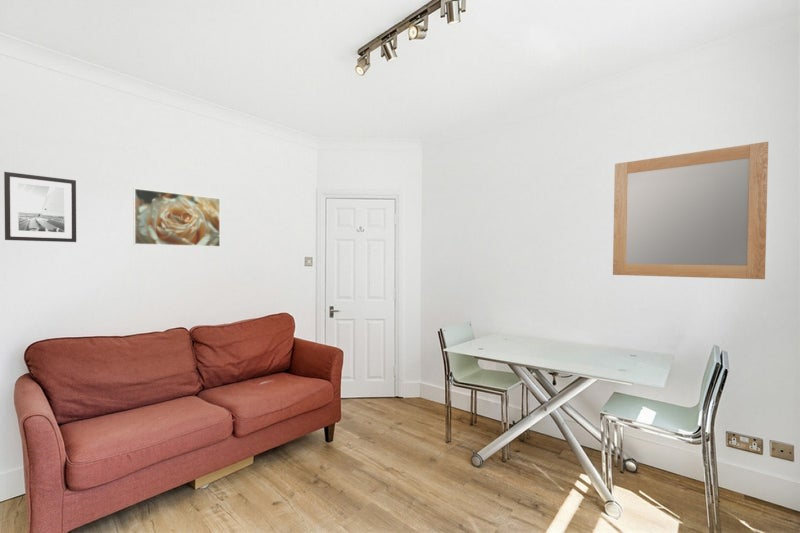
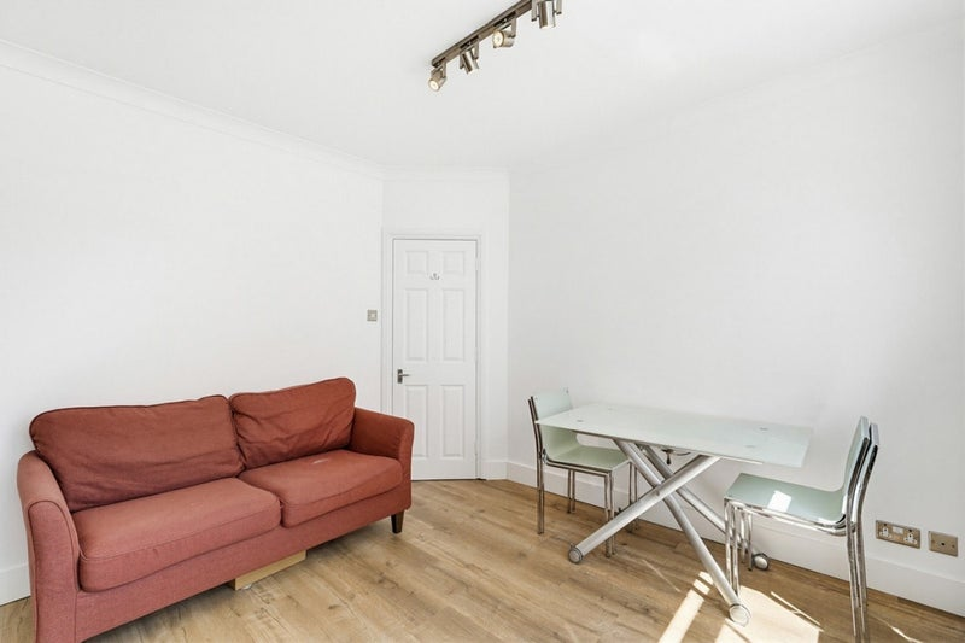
- wall art [3,171,77,243]
- home mirror [612,141,769,280]
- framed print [132,187,221,248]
